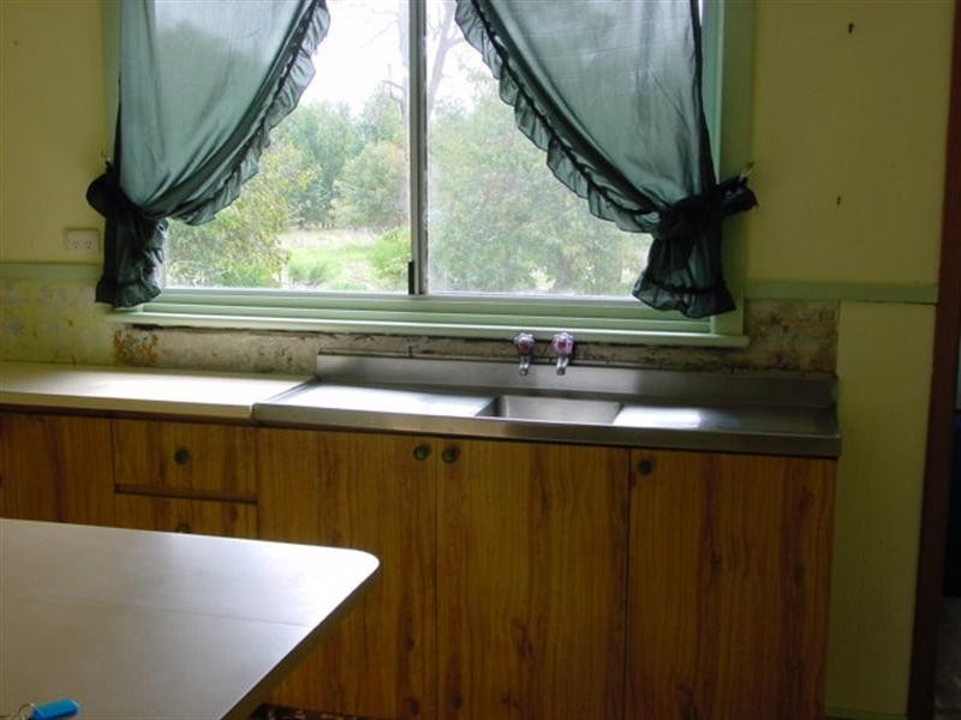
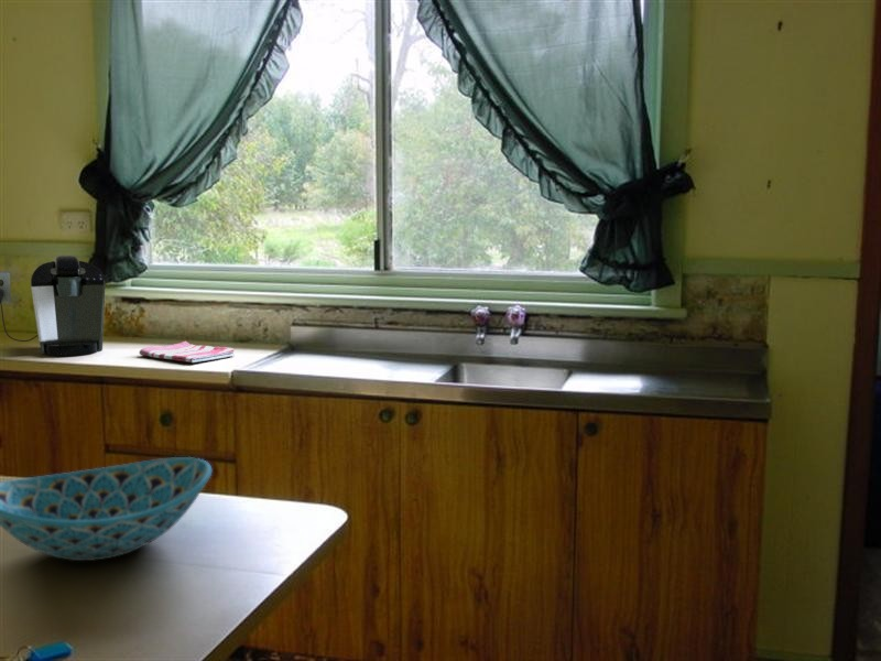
+ dish towel [139,340,236,364]
+ bowl [0,456,213,562]
+ coffee maker [0,254,107,357]
